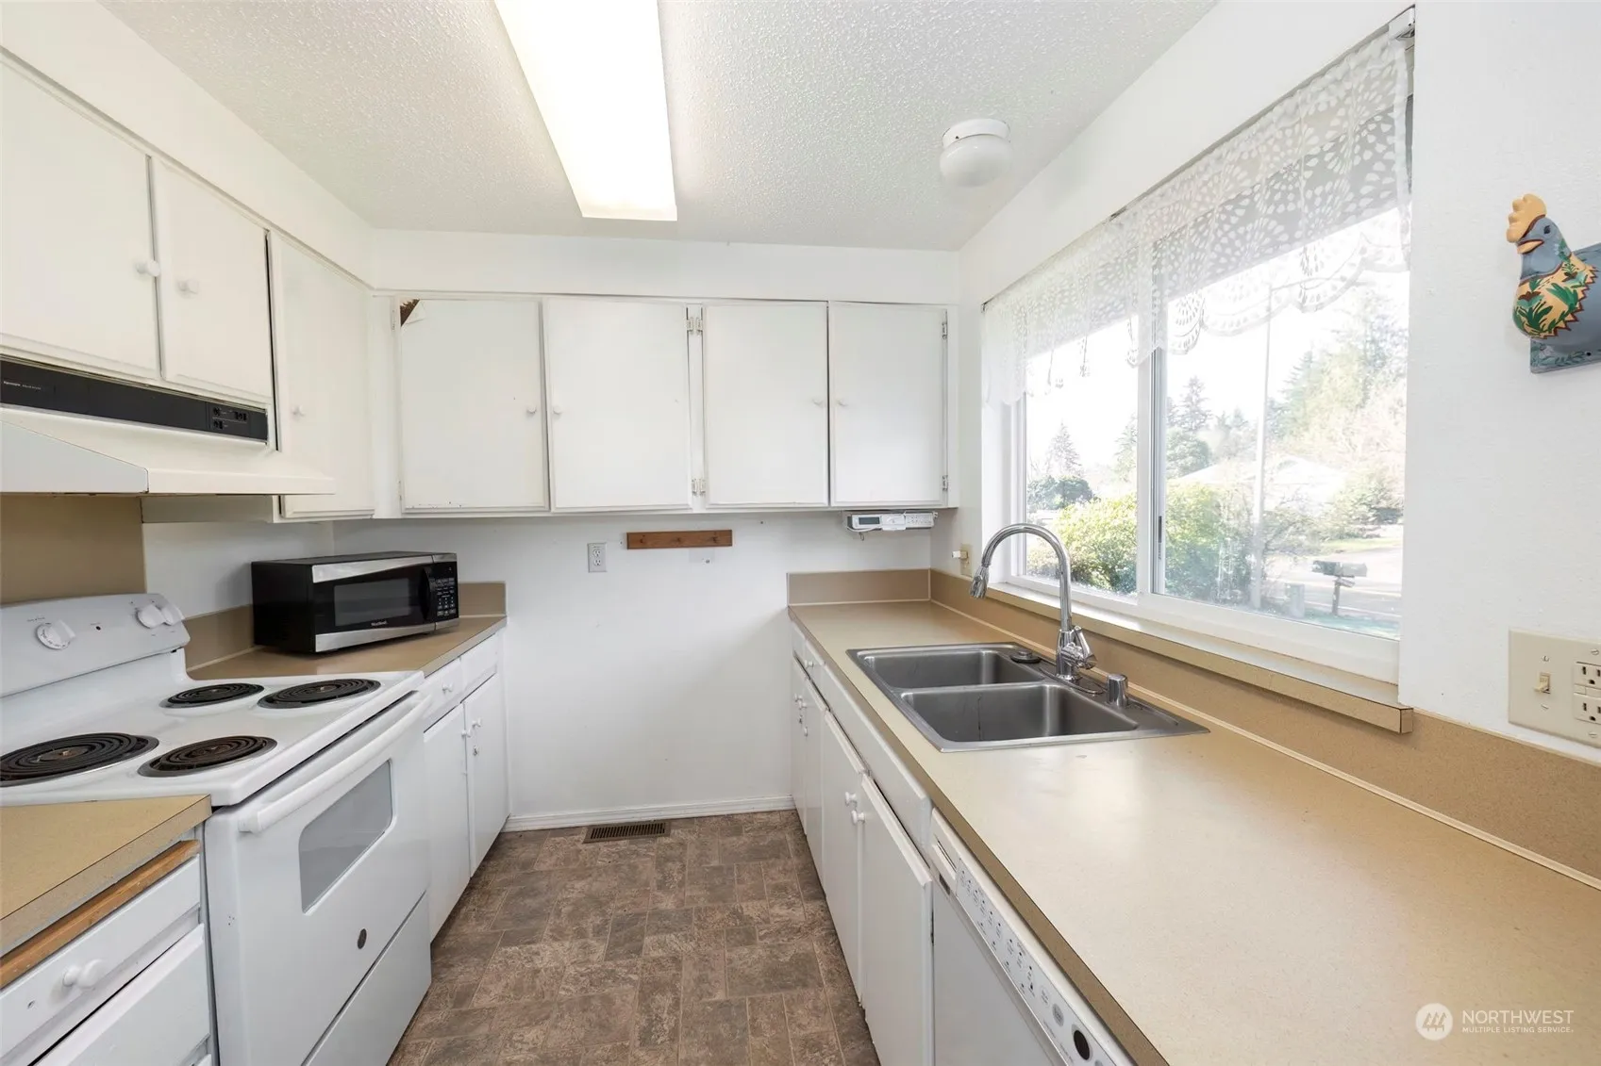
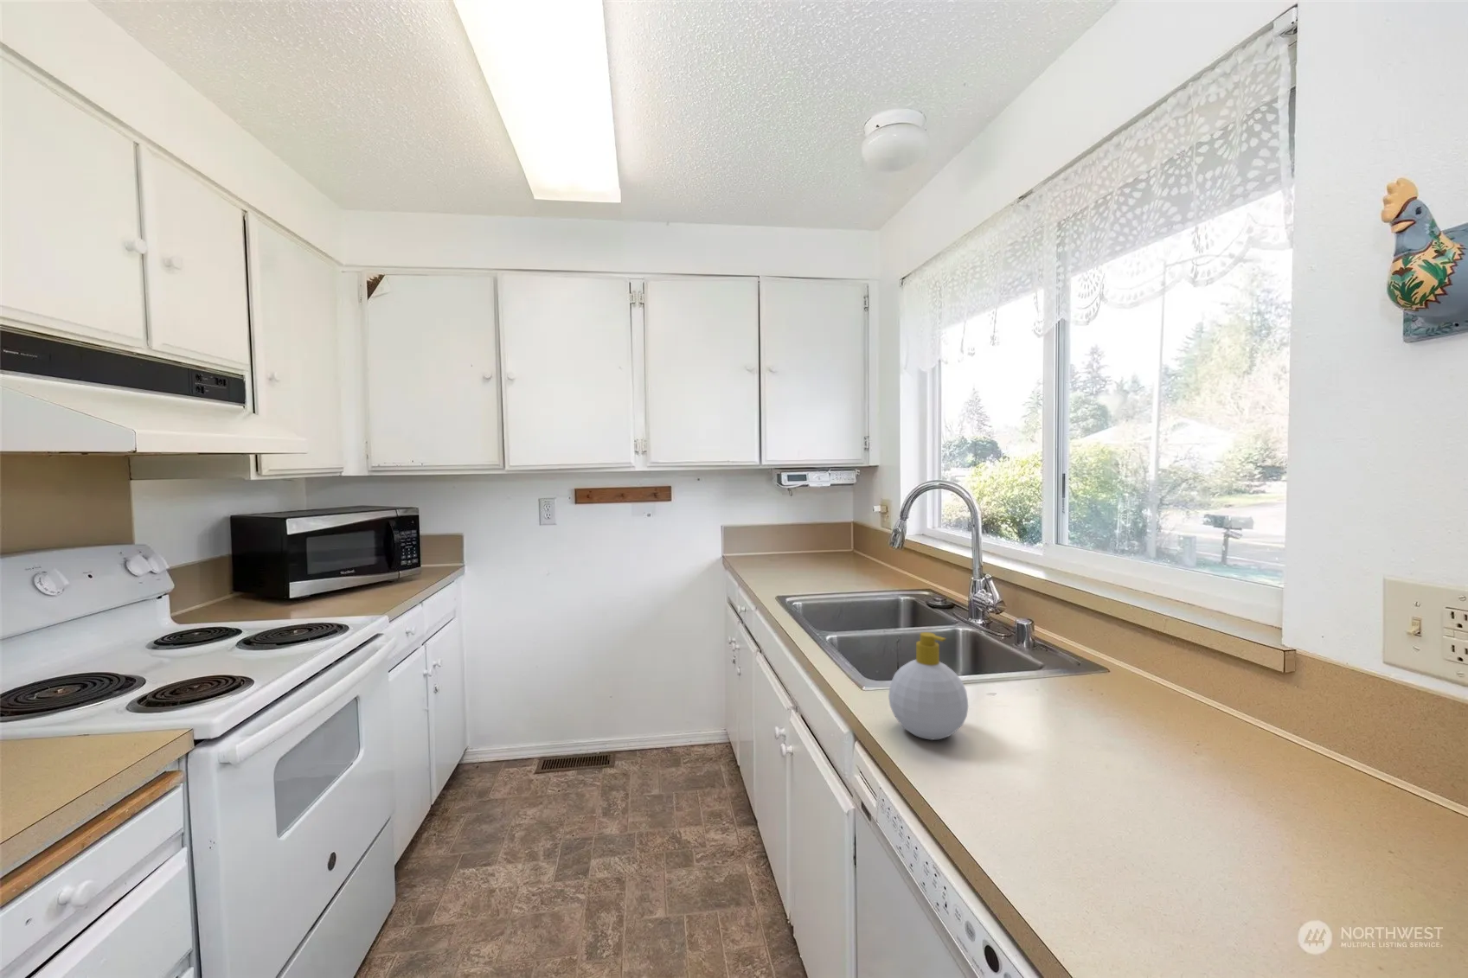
+ soap bottle [887,631,969,741]
